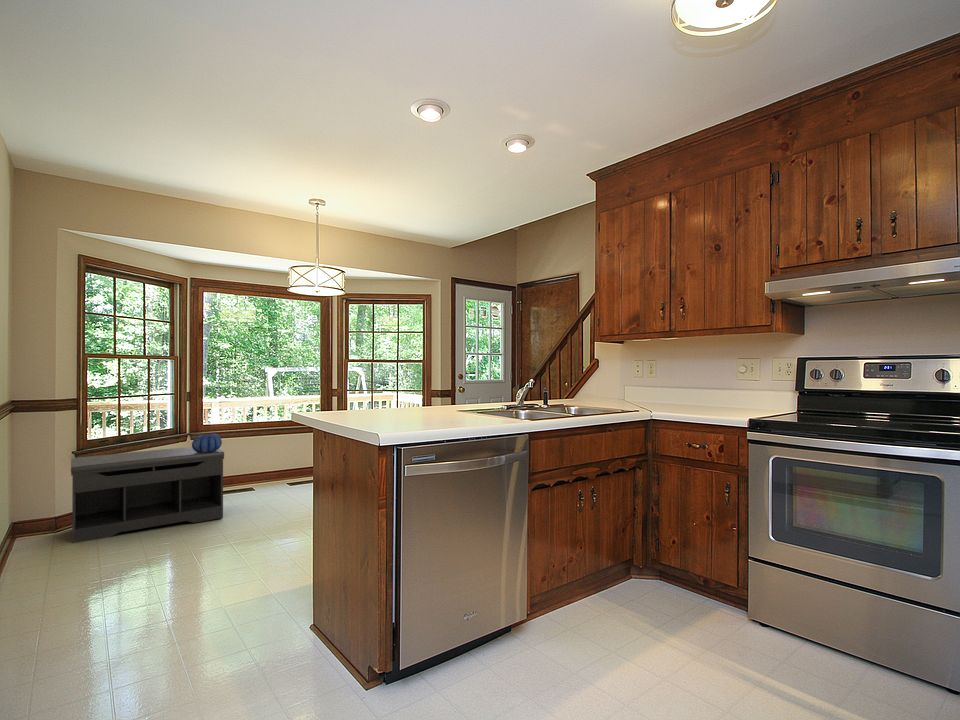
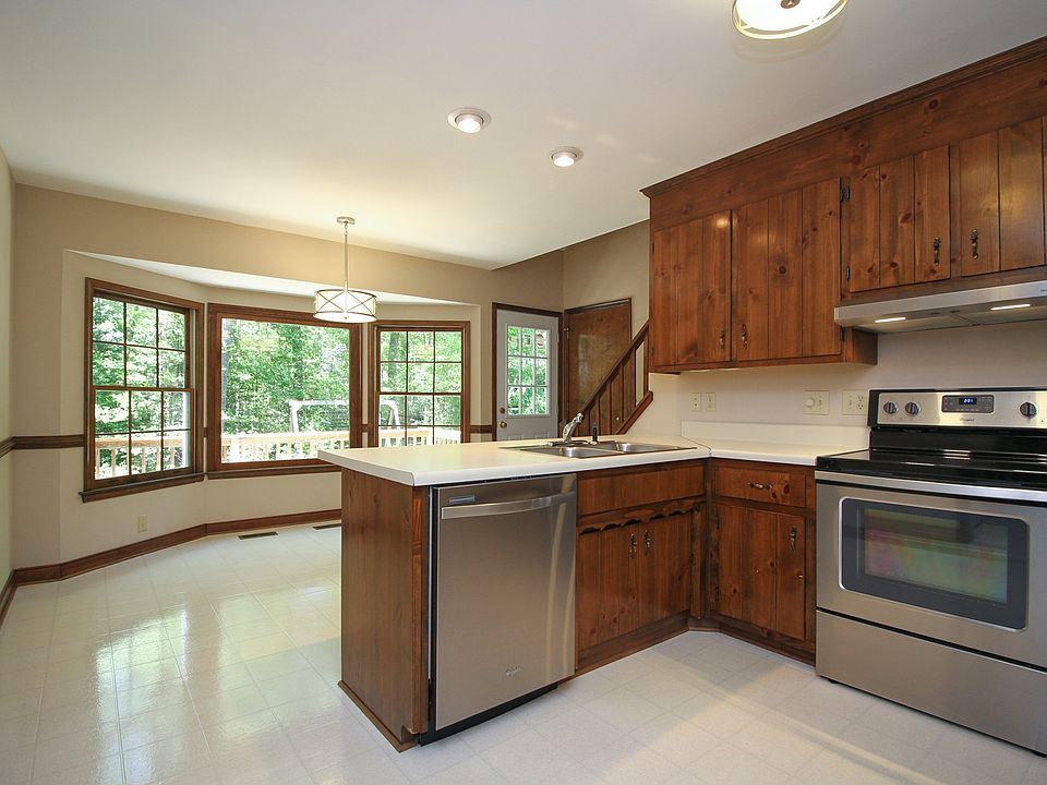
- decorative bowl [191,433,223,453]
- bench [70,446,225,544]
